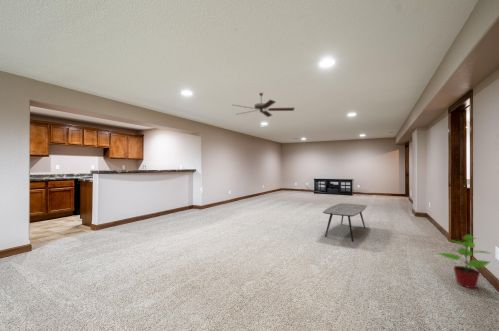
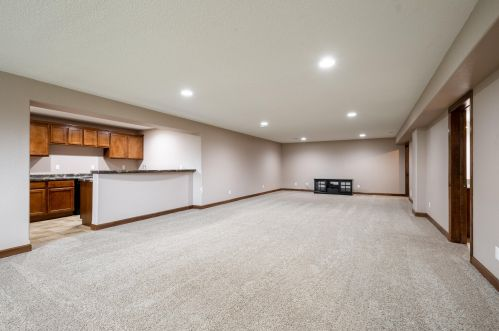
- coffee table [322,202,368,242]
- potted plant [436,232,492,289]
- ceiling fan [233,92,295,118]
